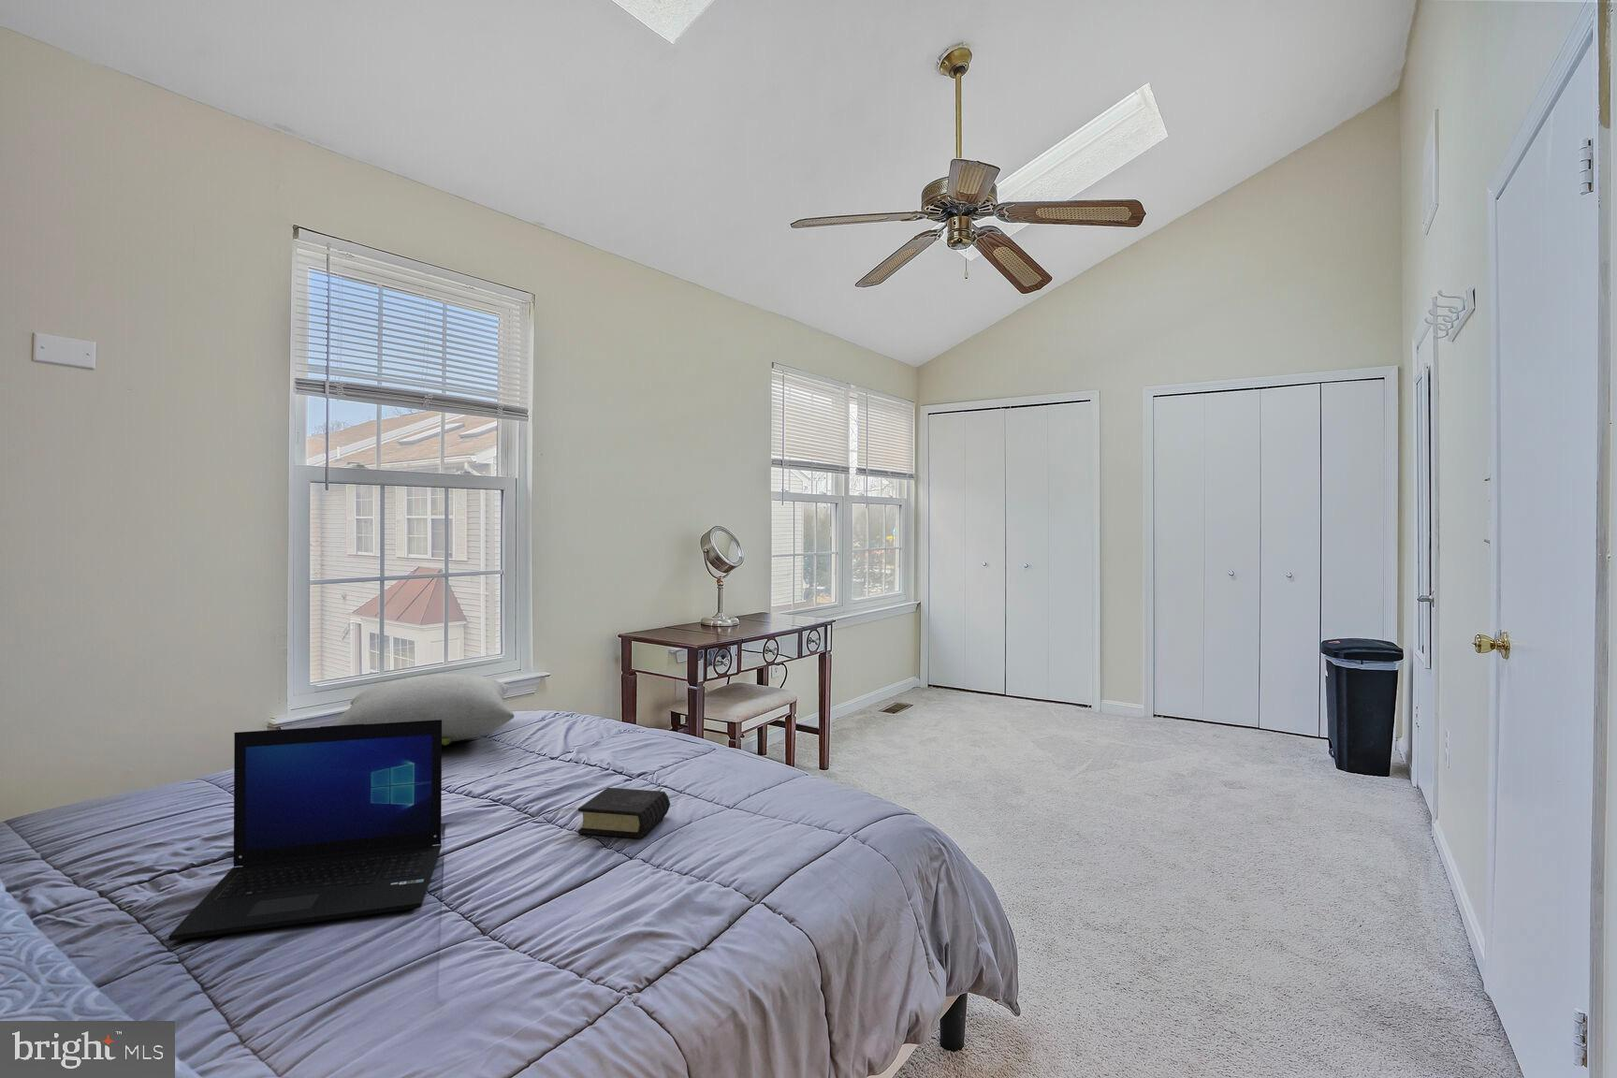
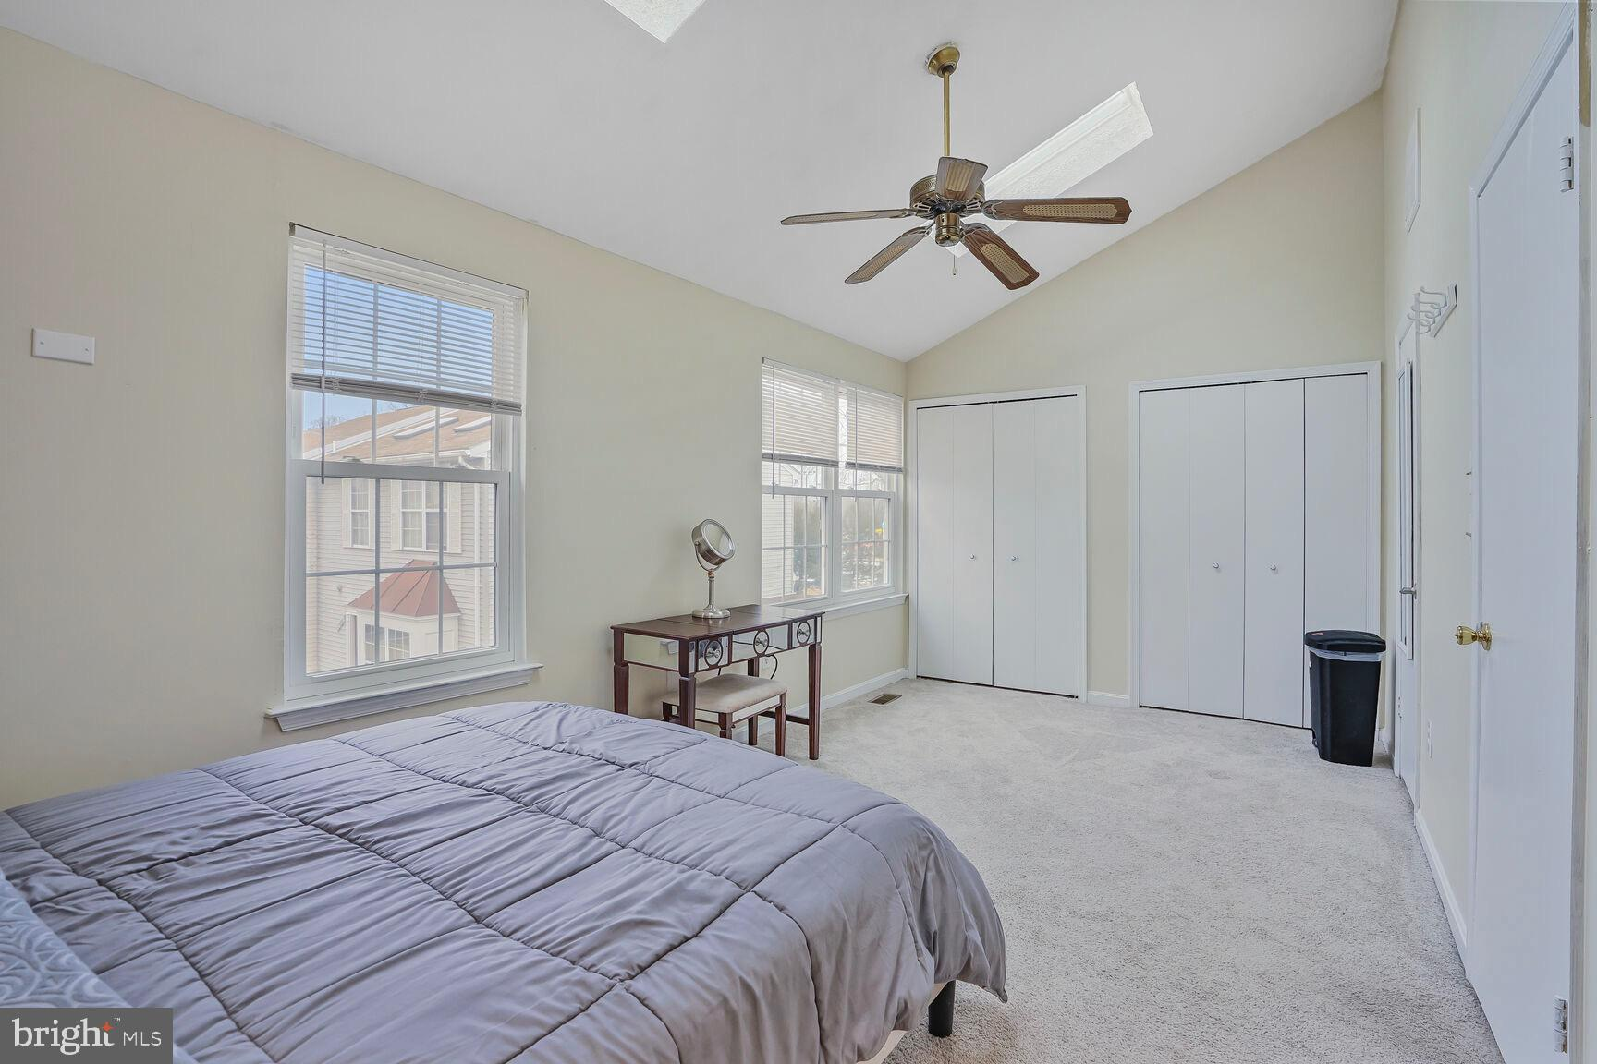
- book [578,787,671,840]
- pillow [331,673,516,746]
- laptop [167,719,443,941]
